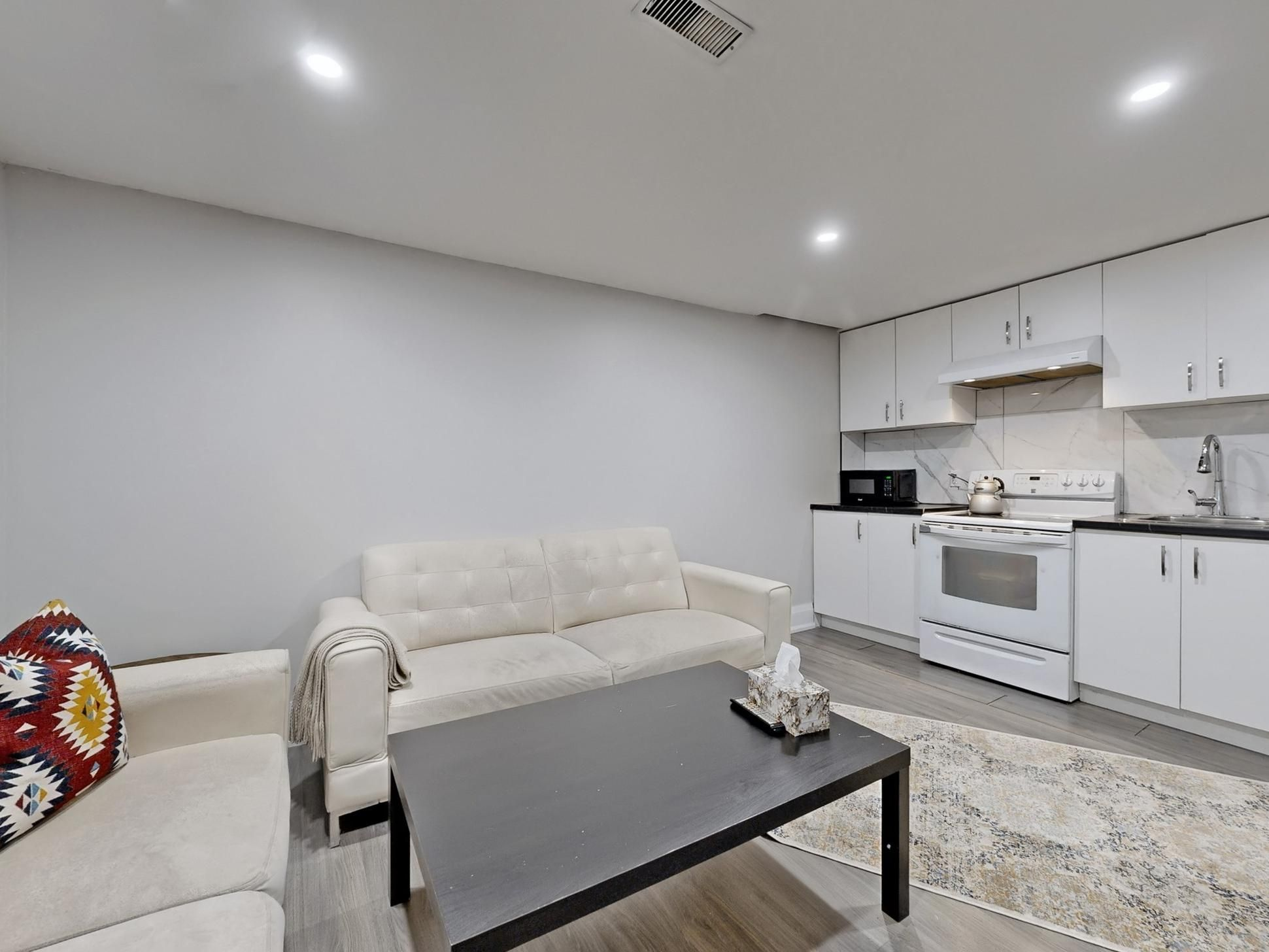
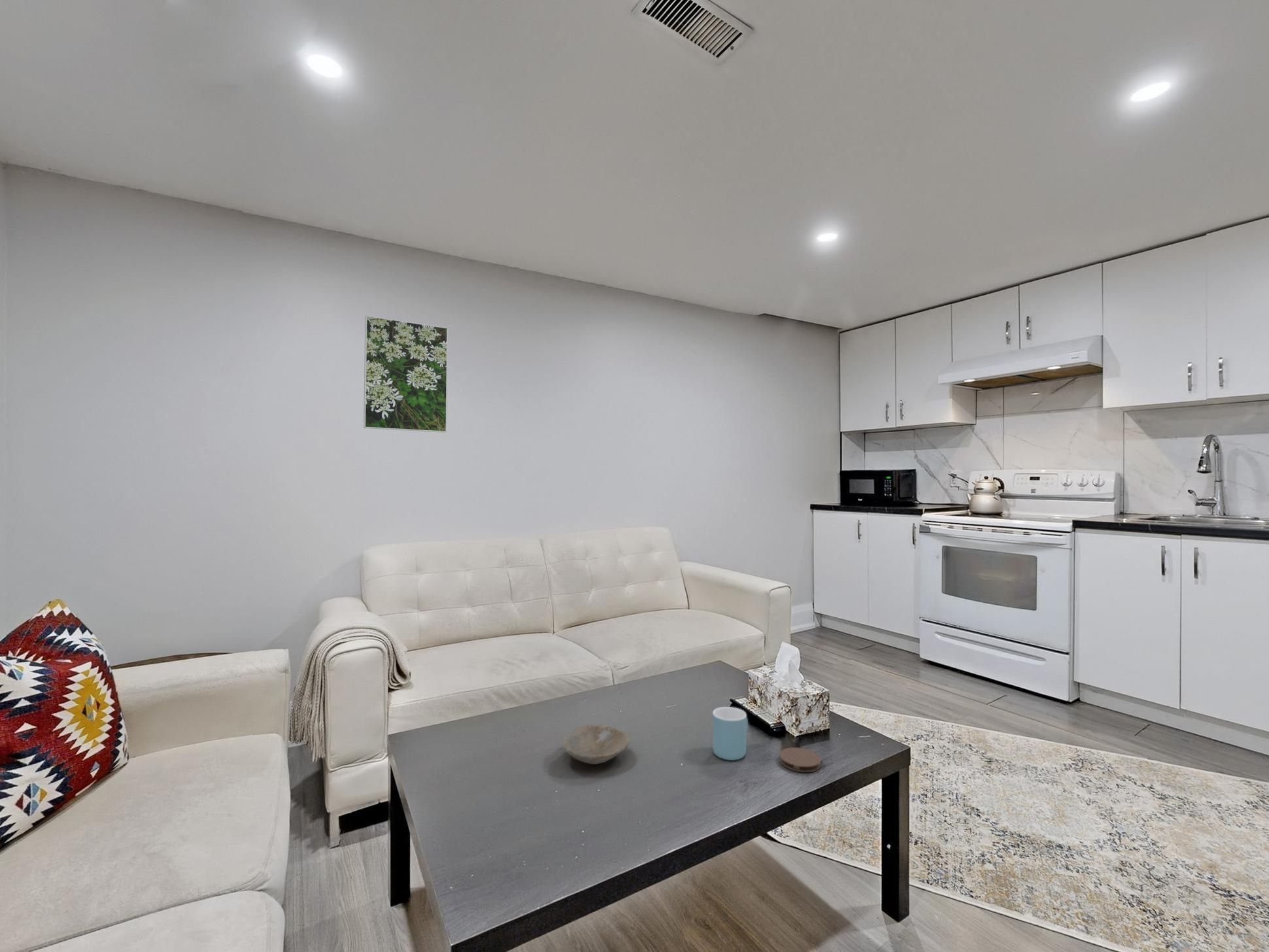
+ coaster [779,747,821,773]
+ bowl [562,724,630,765]
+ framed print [363,315,448,433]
+ mug [712,706,749,761]
